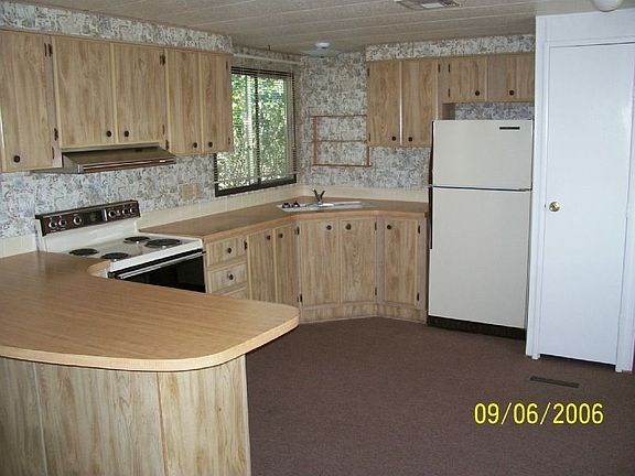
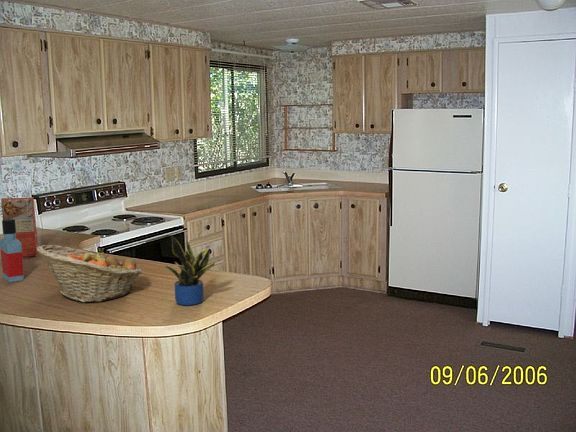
+ macaroni box [0,196,39,258]
+ potted plant [164,234,216,306]
+ bottle [0,219,25,283]
+ fruit basket [37,244,143,303]
